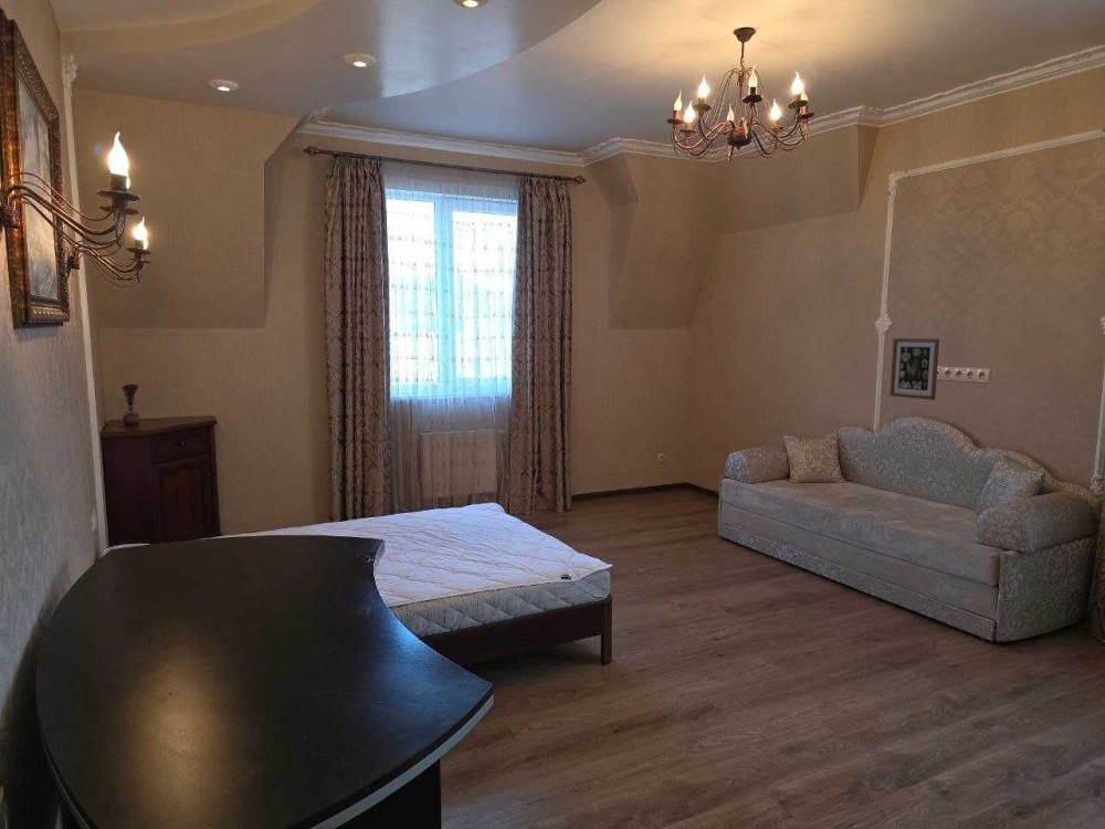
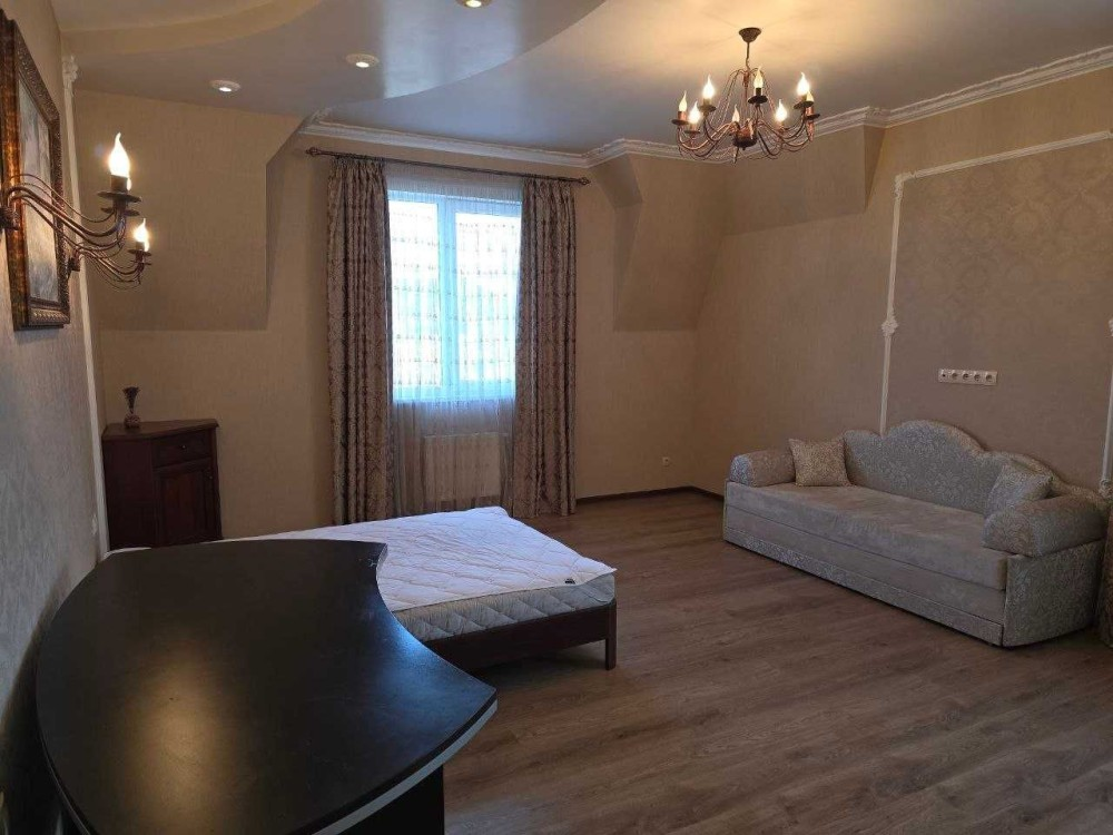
- wall art [888,337,940,401]
